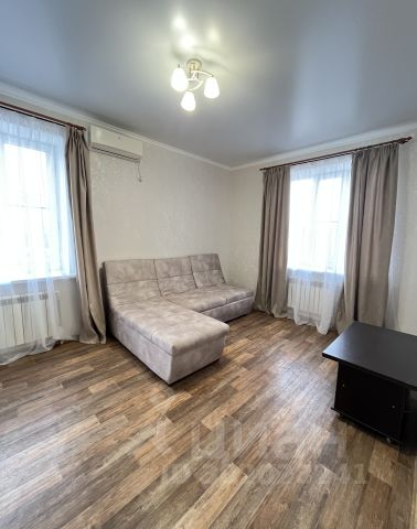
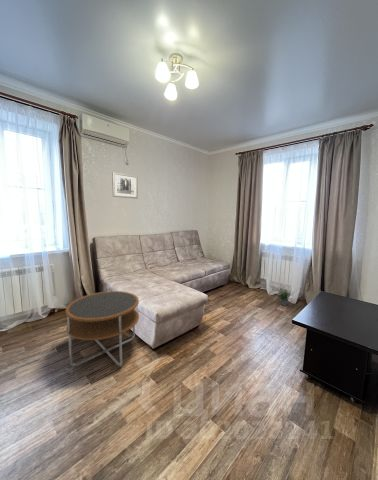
+ side table [65,290,140,368]
+ potted plant [272,284,298,307]
+ wall art [111,171,139,200]
